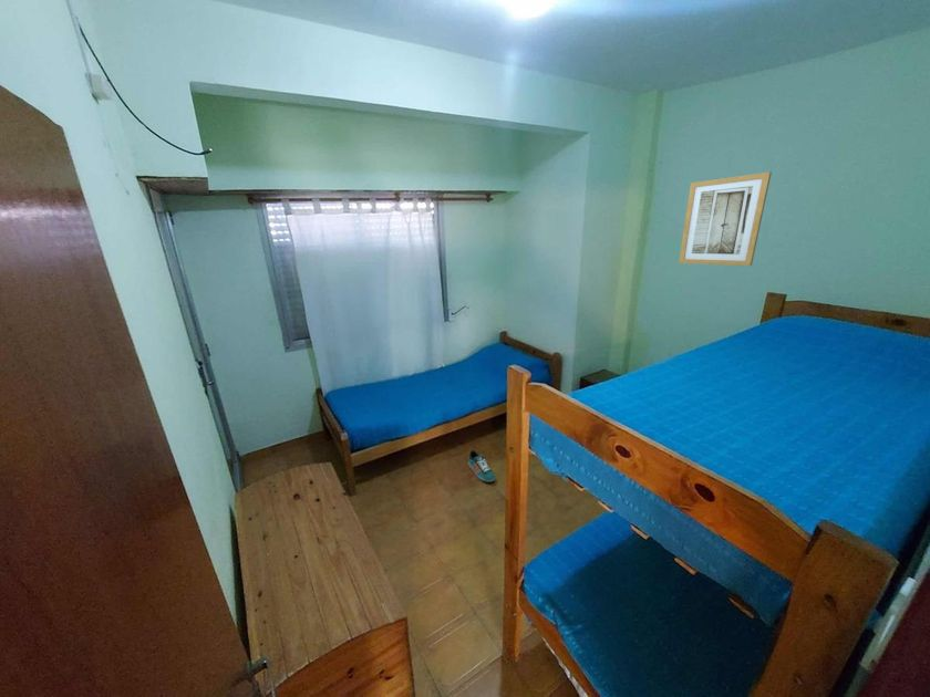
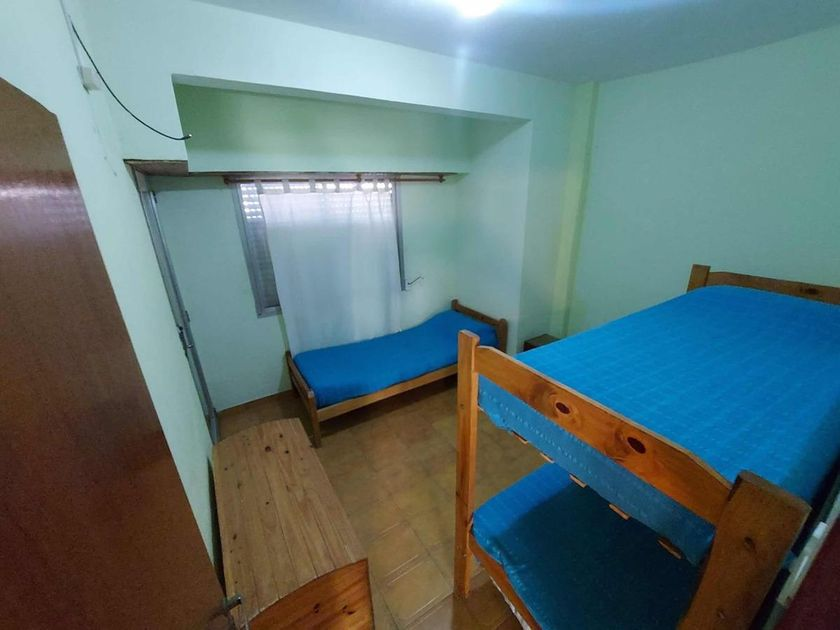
- sneaker [467,449,496,482]
- wall art [678,170,773,267]
